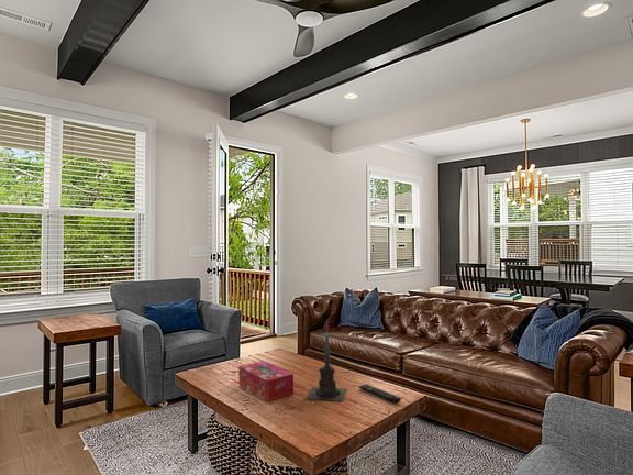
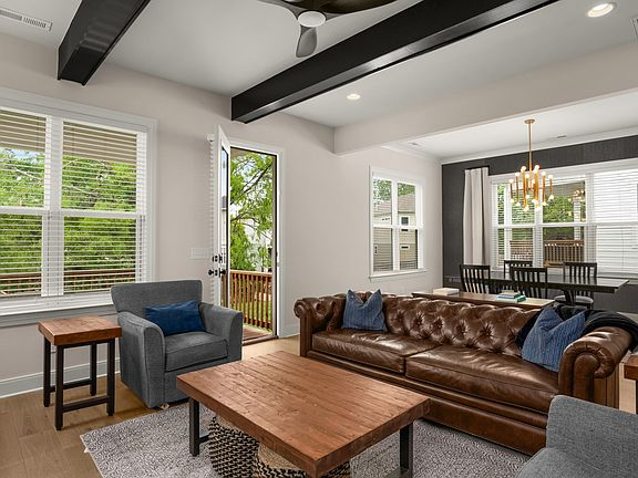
- candle holder [306,323,347,402]
- tissue box [237,360,295,402]
- remote control [358,383,402,404]
